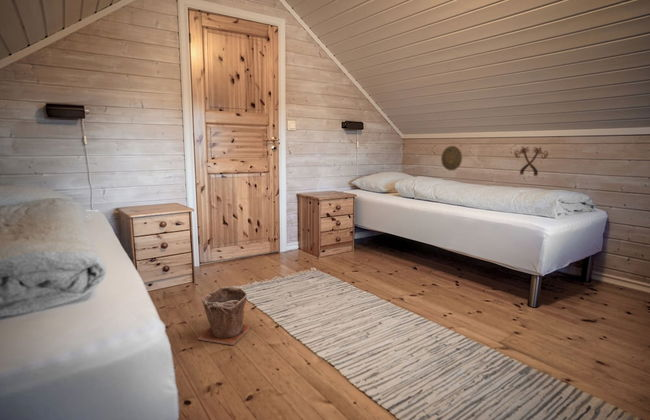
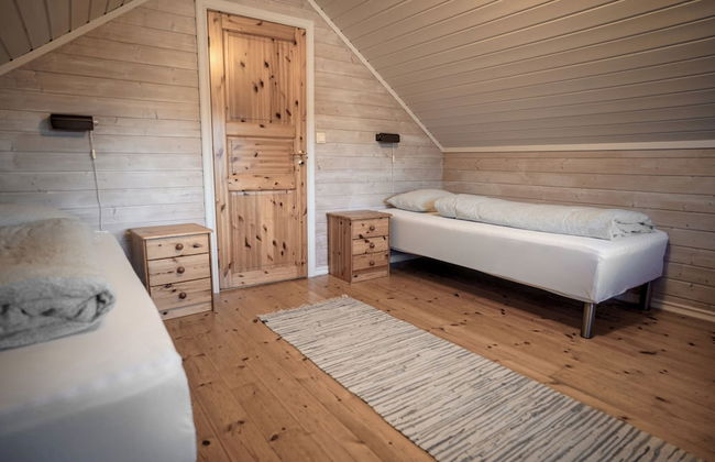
- plant pot [196,285,253,346]
- decorative plate [440,145,463,172]
- decorative ornament [513,146,550,177]
